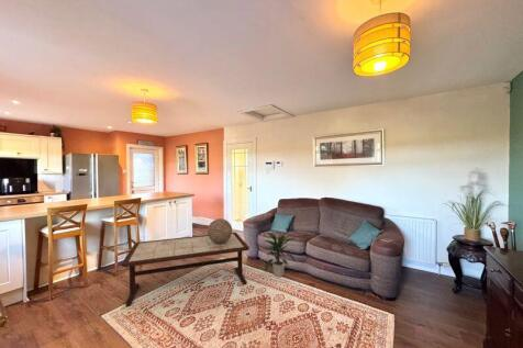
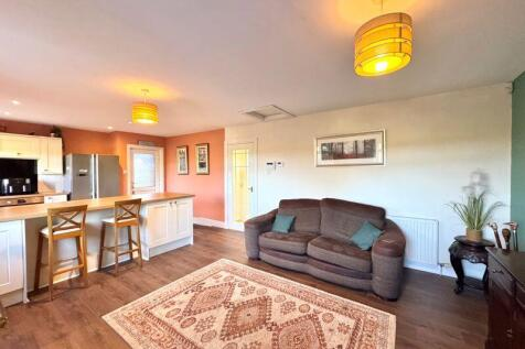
- indoor plant [263,232,297,279]
- coffee table [121,232,251,307]
- decorative sphere [207,217,233,244]
